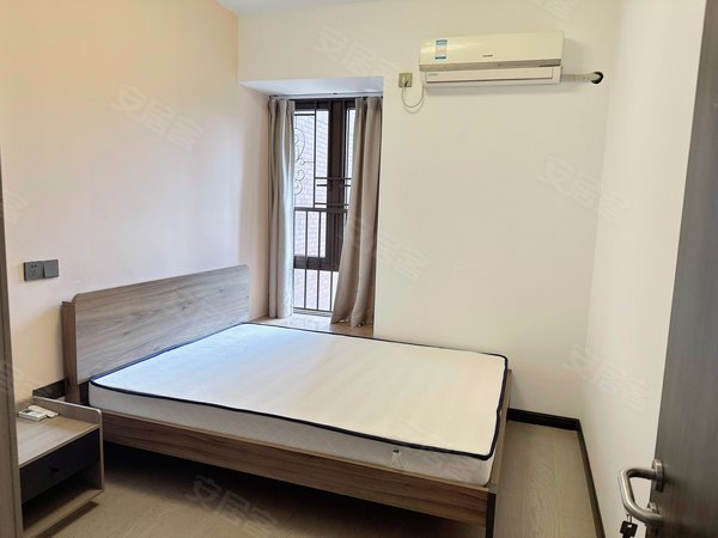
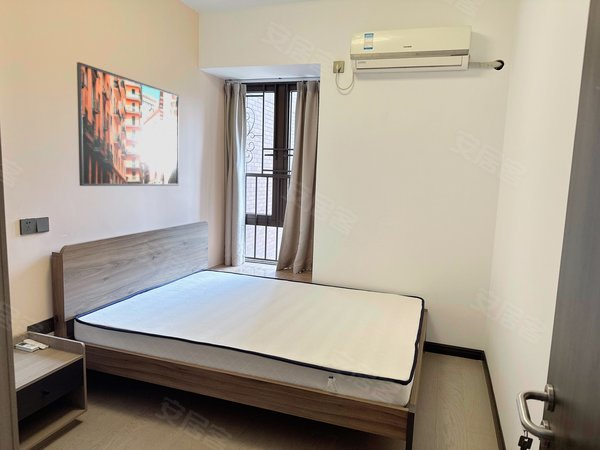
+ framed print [76,61,180,187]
